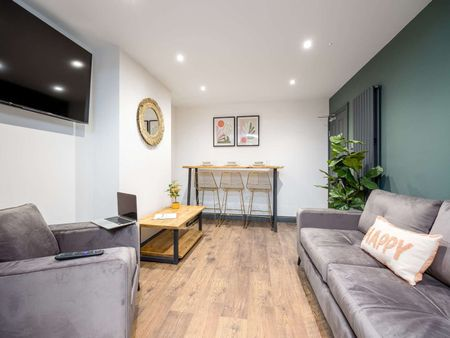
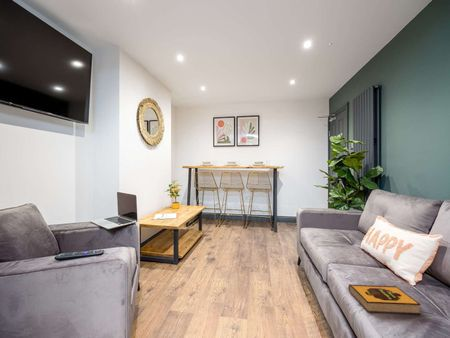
+ hardback book [347,283,422,315]
